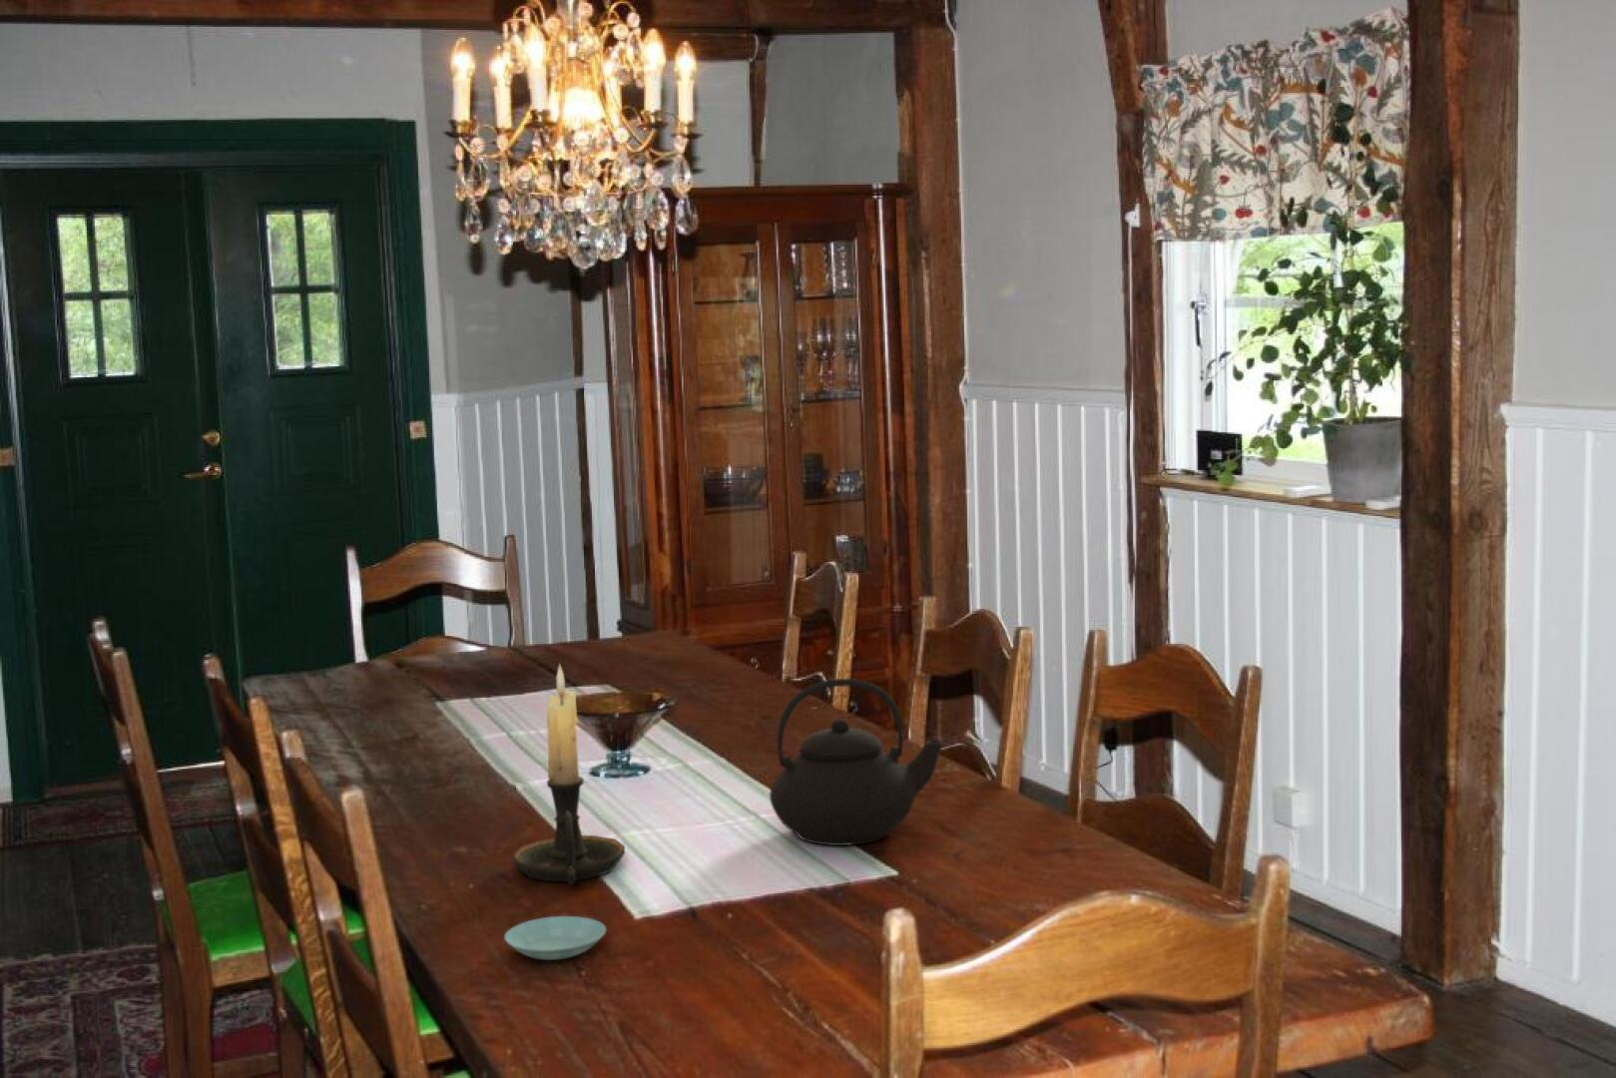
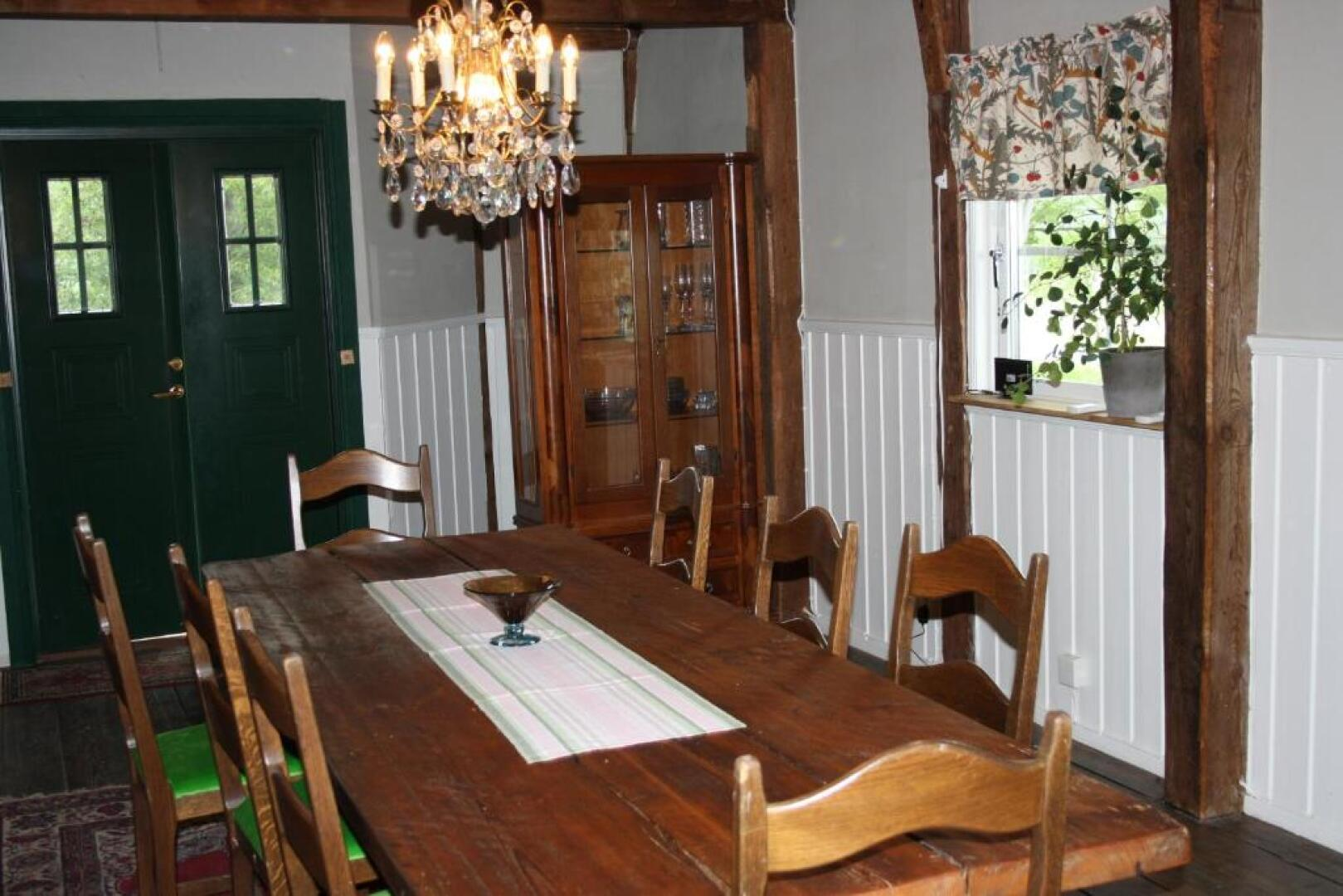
- candle holder [513,663,626,887]
- teapot [769,677,945,847]
- saucer [503,916,606,961]
